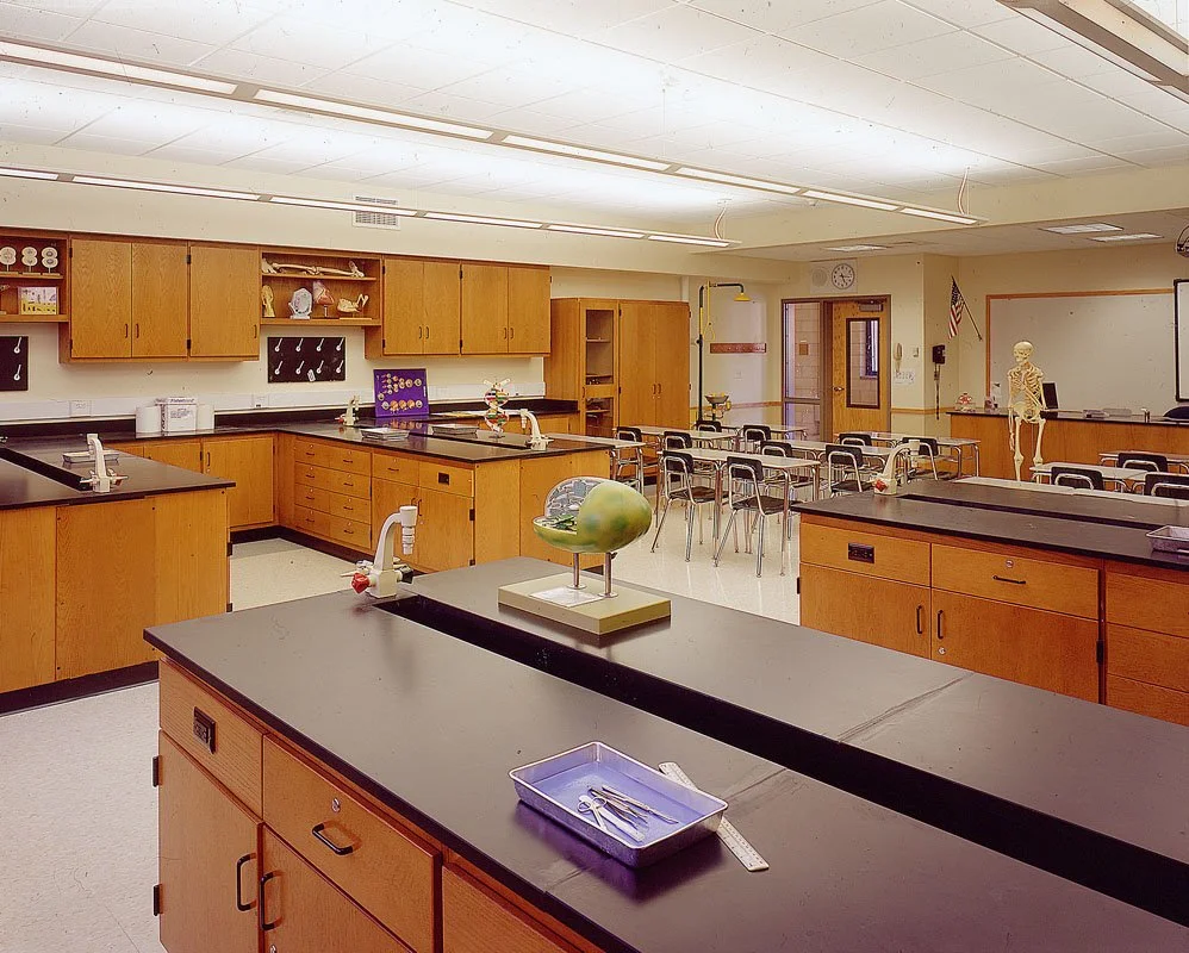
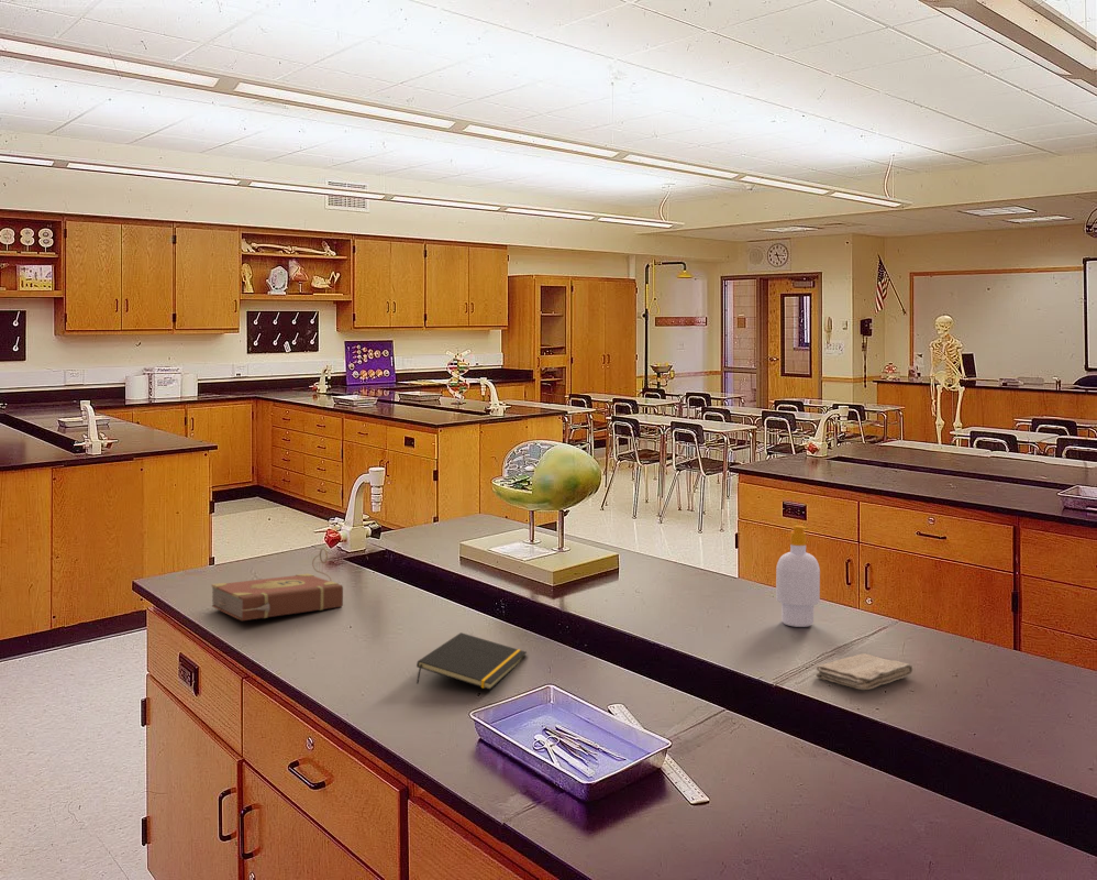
+ soap bottle [775,525,821,628]
+ washcloth [816,652,913,691]
+ notepad [415,631,528,691]
+ book [210,547,344,622]
